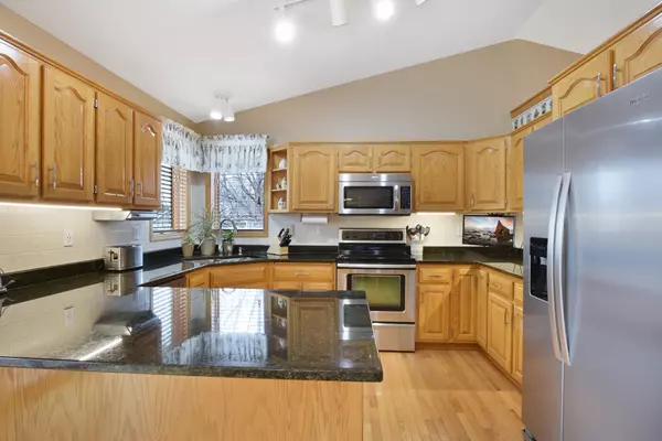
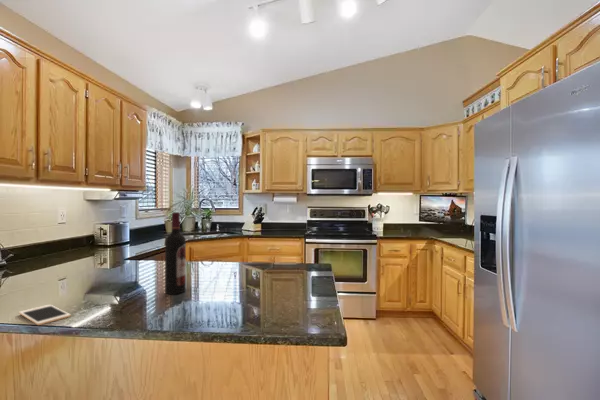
+ wine bottle [164,211,187,295]
+ cell phone [18,304,71,326]
